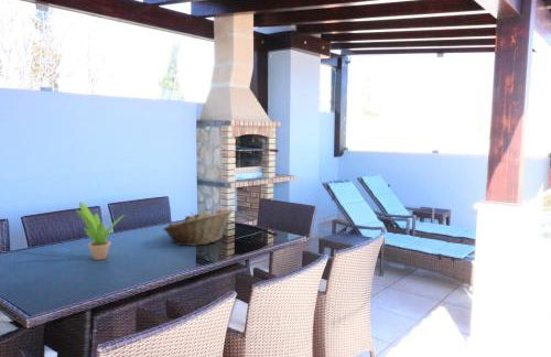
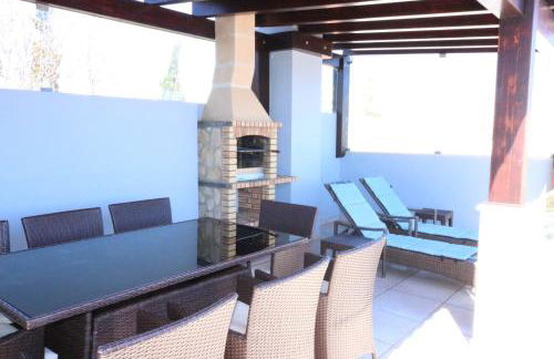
- fruit basket [162,207,235,247]
- potted plant [75,201,126,261]
